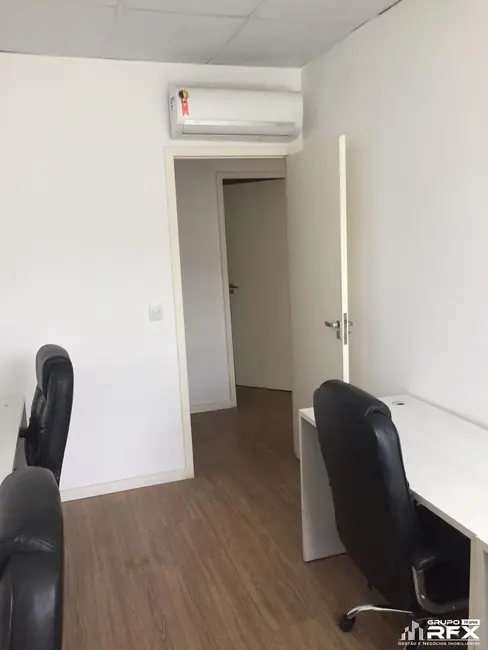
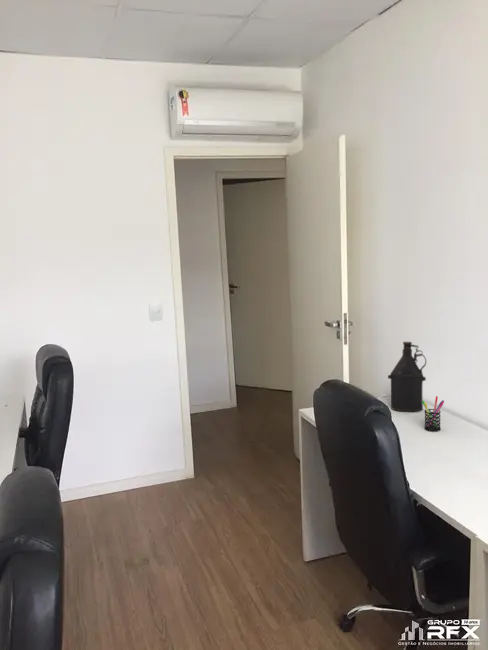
+ bottle [387,341,427,412]
+ pen holder [422,396,445,432]
